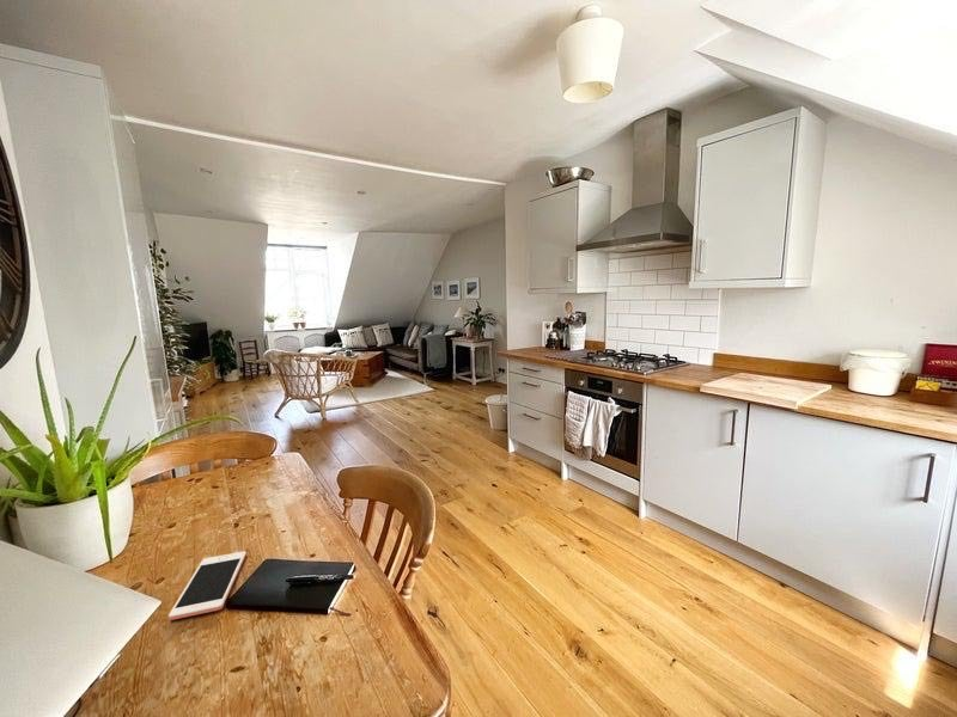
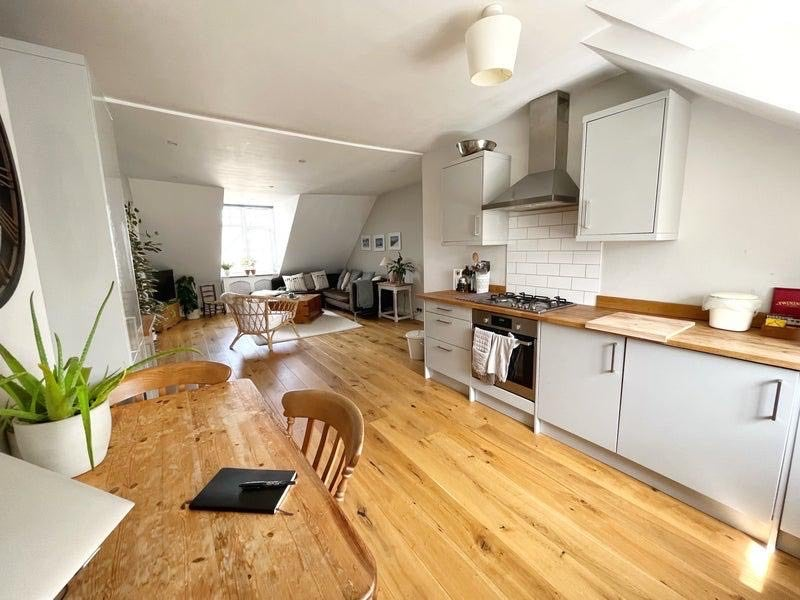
- cell phone [167,551,248,621]
